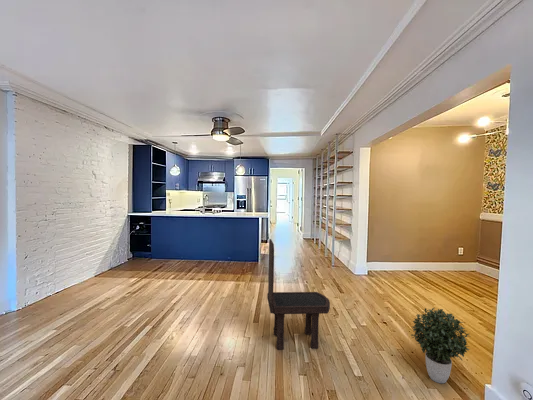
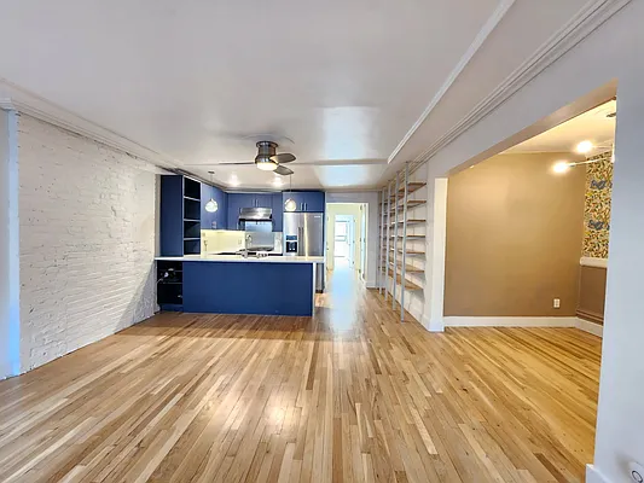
- potted plant [410,307,471,384]
- dining chair [266,238,331,351]
